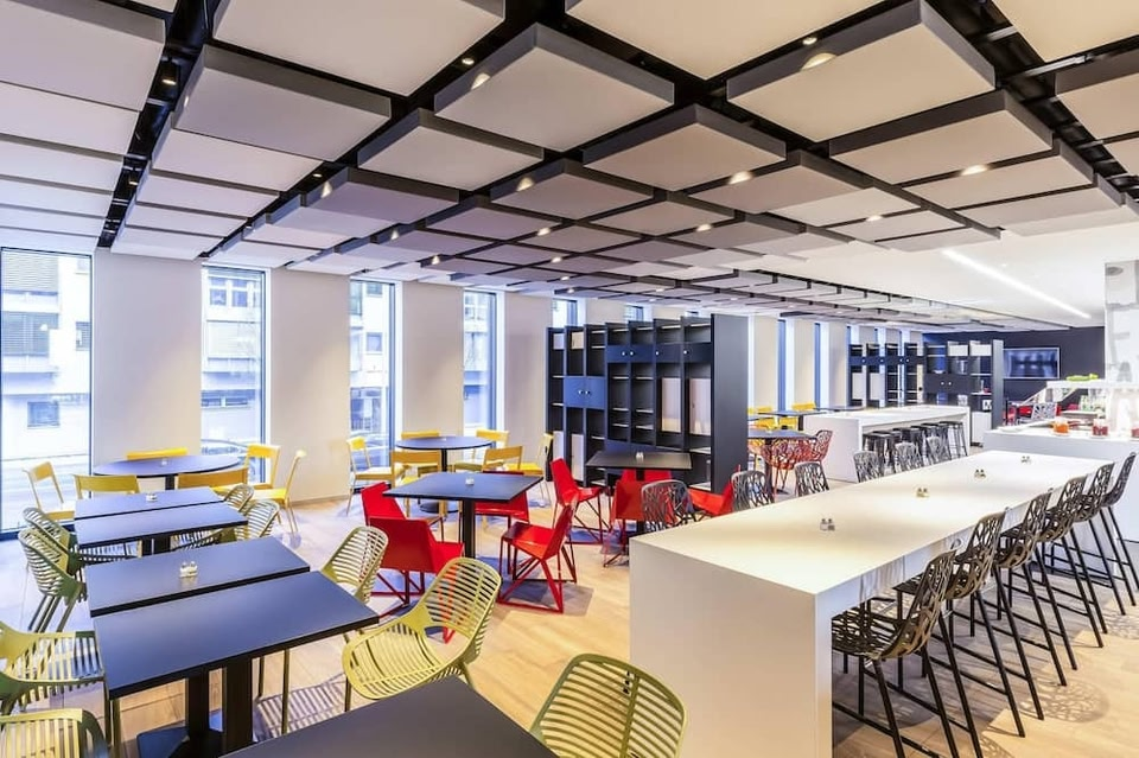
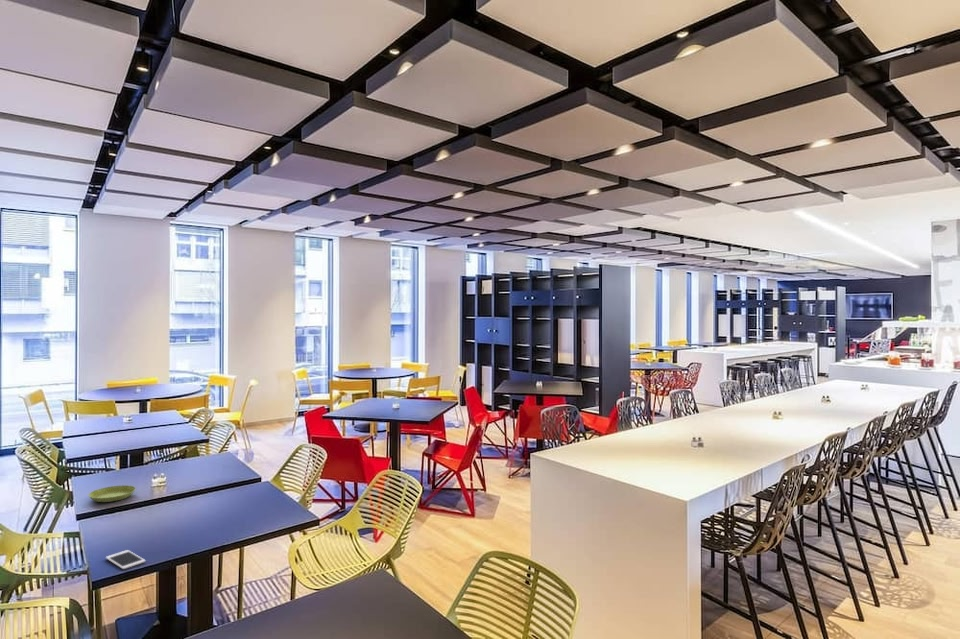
+ saucer [87,484,137,503]
+ cell phone [105,549,146,570]
